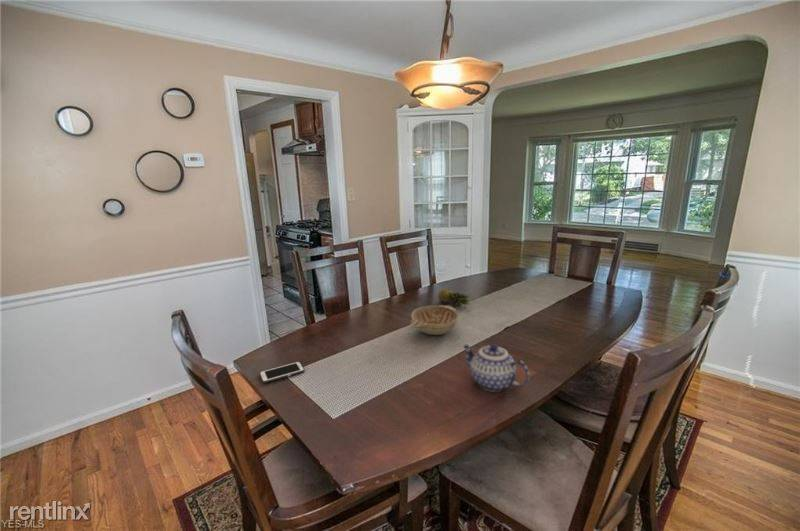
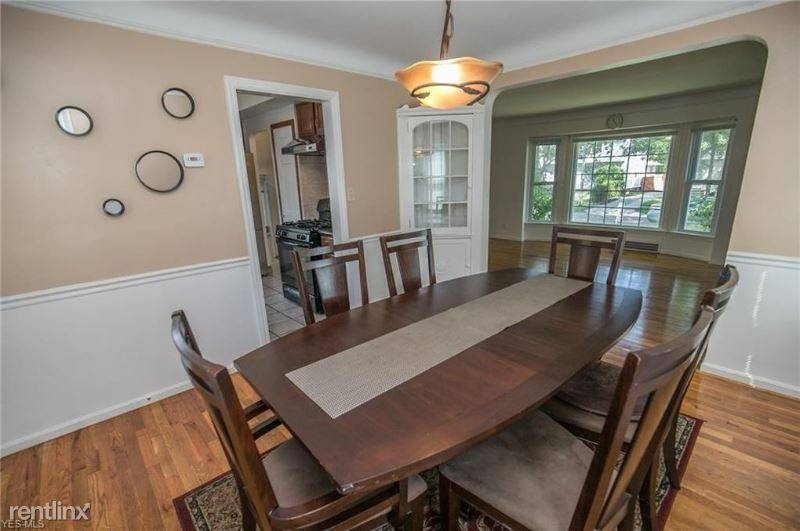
- decorative bowl [410,305,459,336]
- teapot [461,343,531,393]
- cell phone [258,361,306,384]
- fruit [437,288,472,309]
